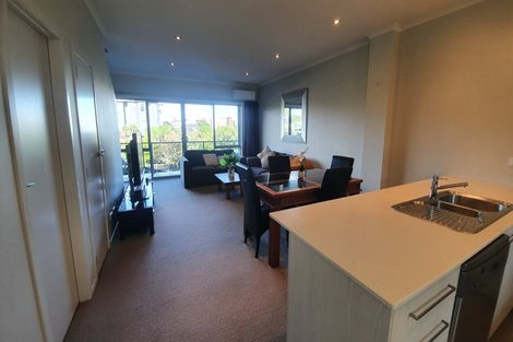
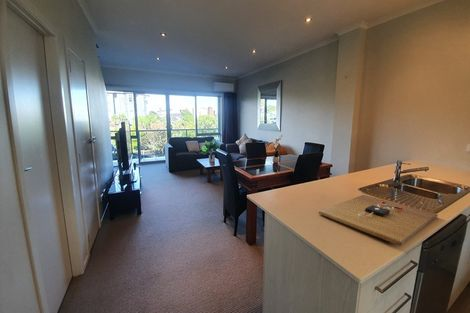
+ cutting board [317,194,439,247]
